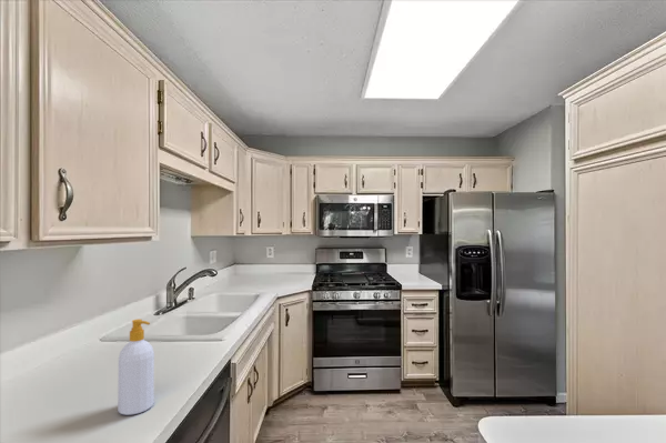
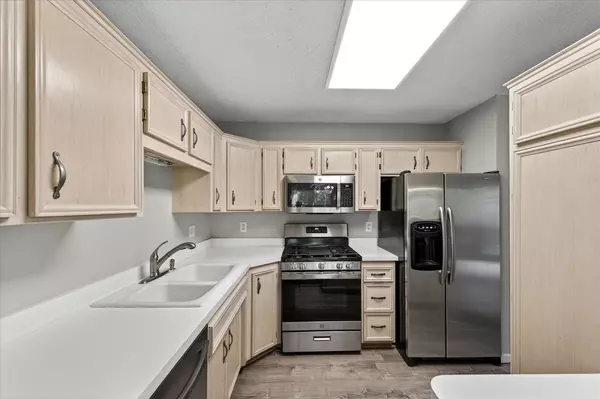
- soap bottle [117,319,155,416]
